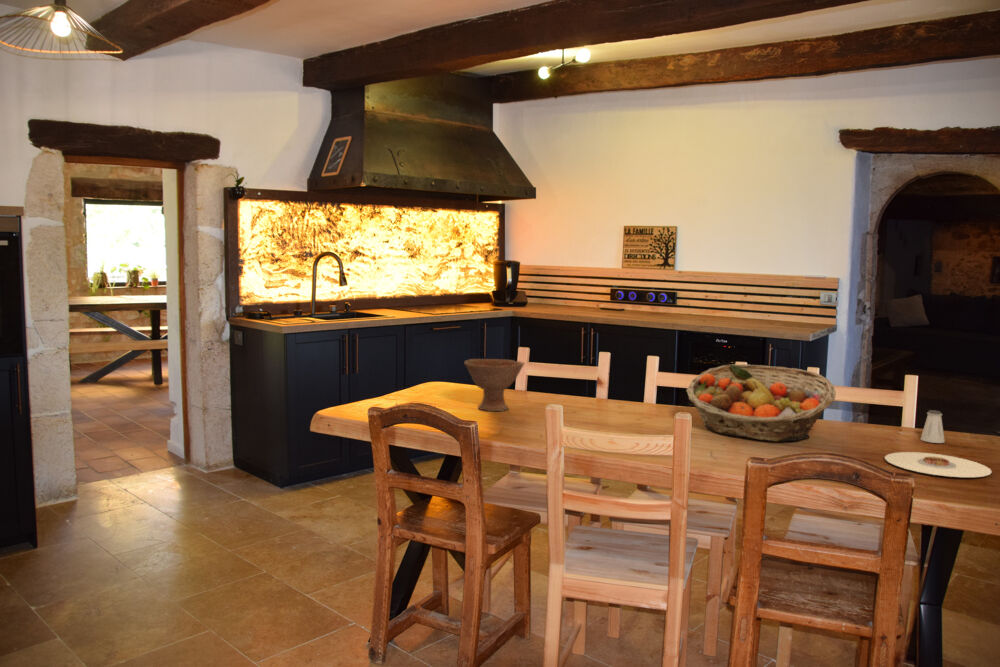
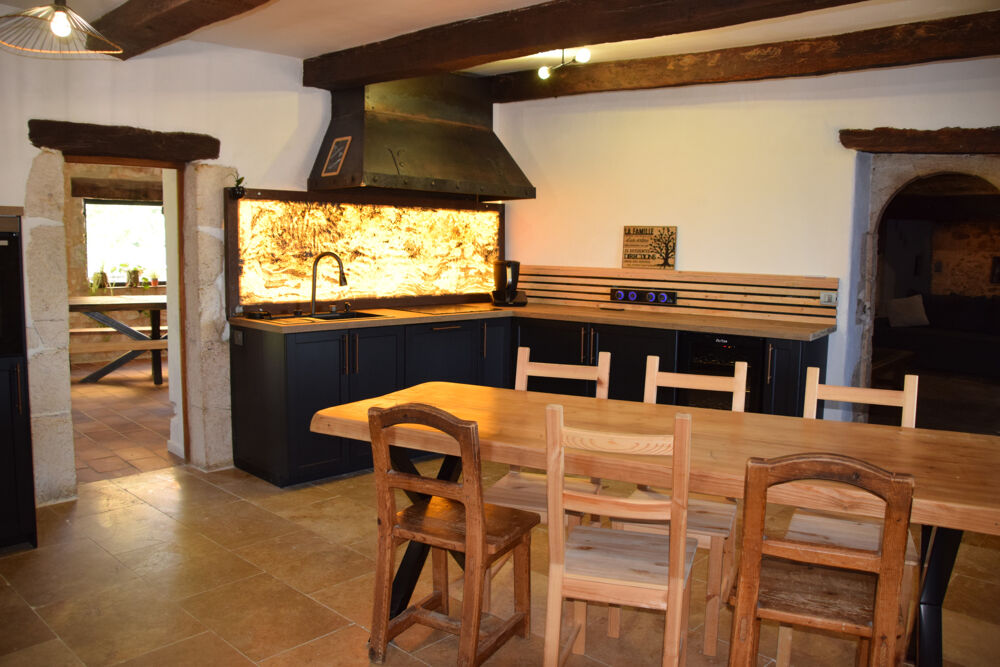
- bowl [463,358,526,412]
- plate [884,451,993,478]
- saltshaker [920,409,946,444]
- fruit basket [685,363,837,442]
